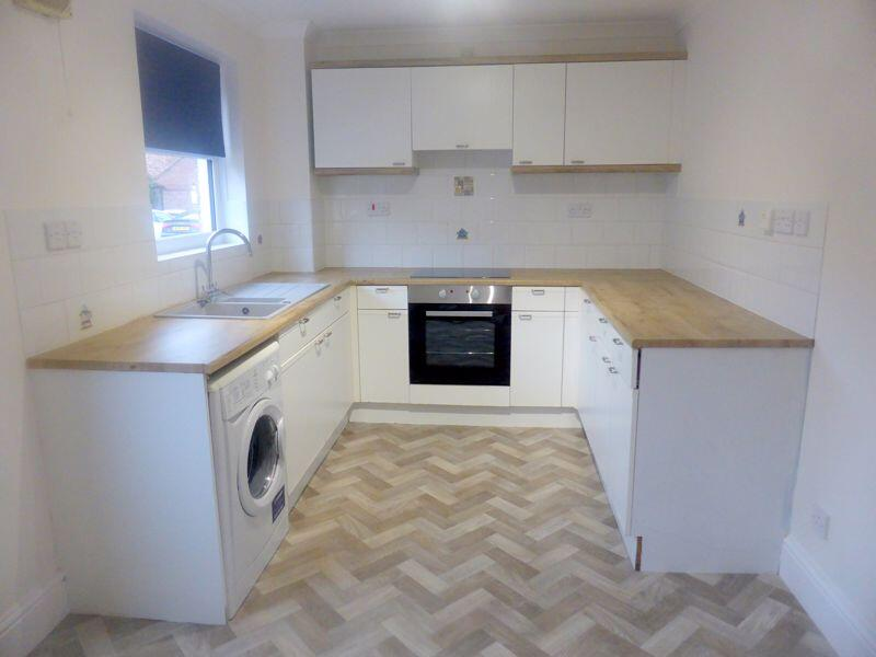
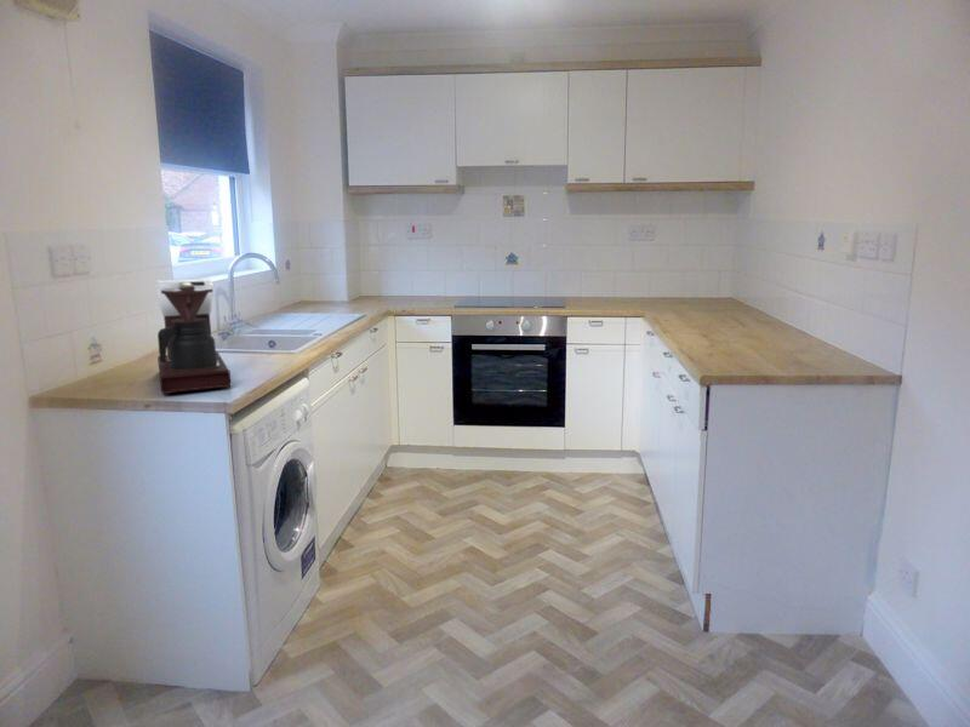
+ coffee maker [153,277,233,395]
